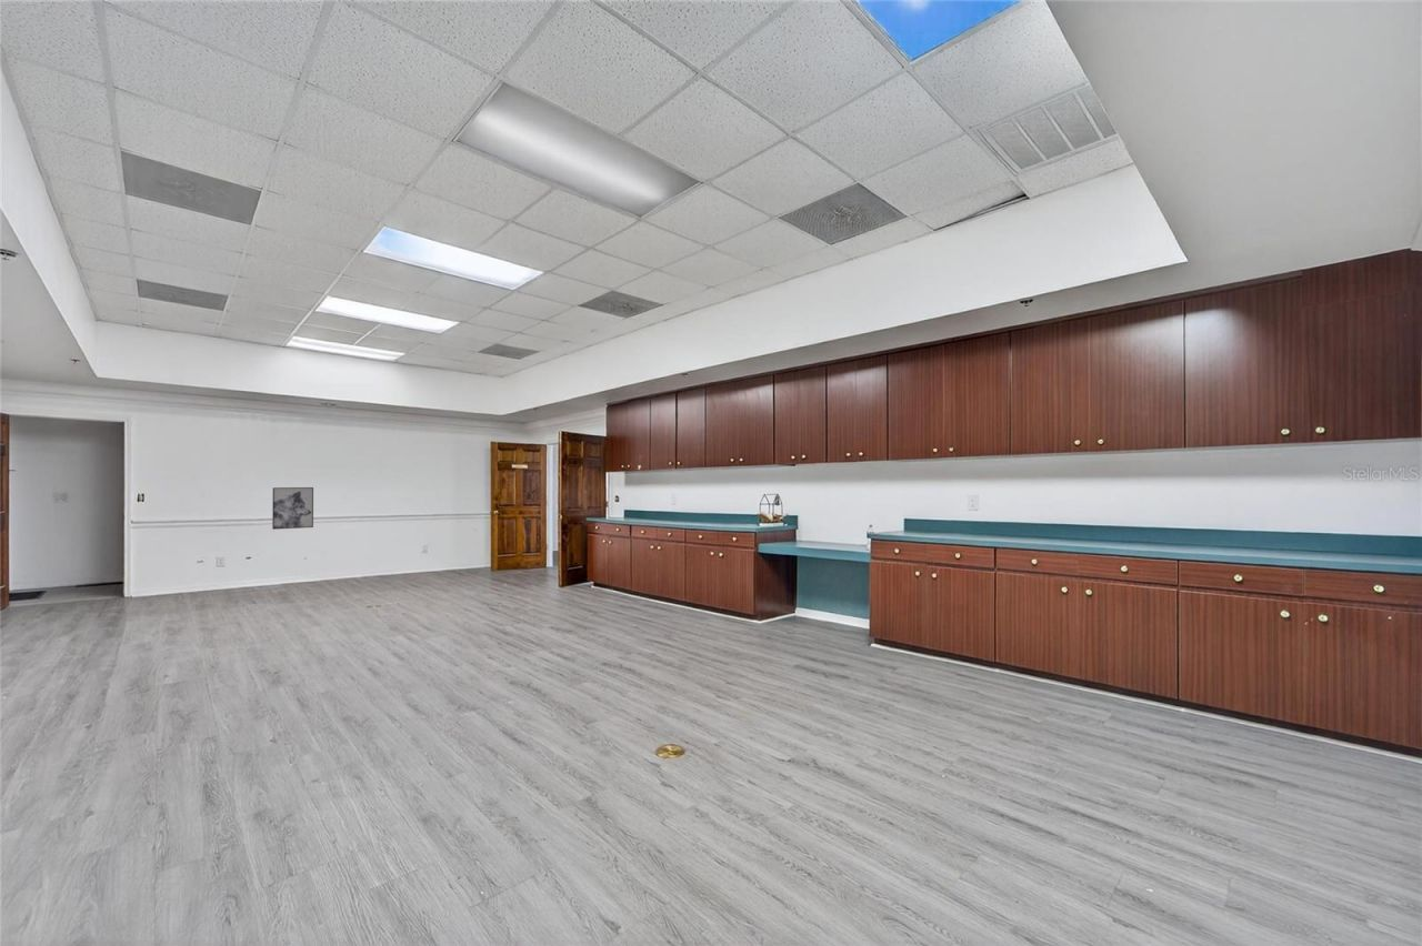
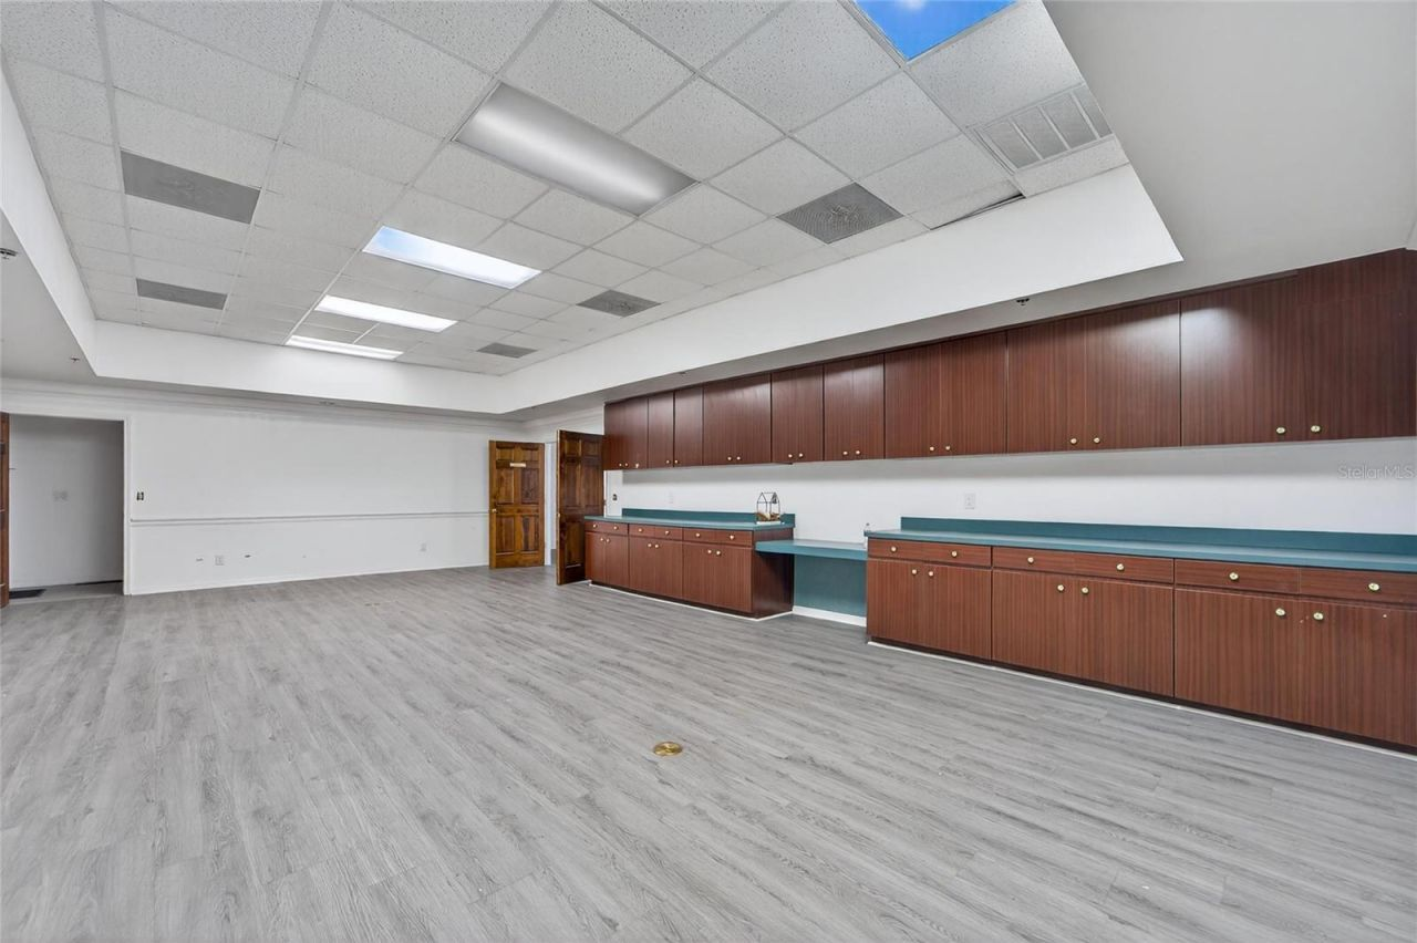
- wall art [271,486,314,531]
